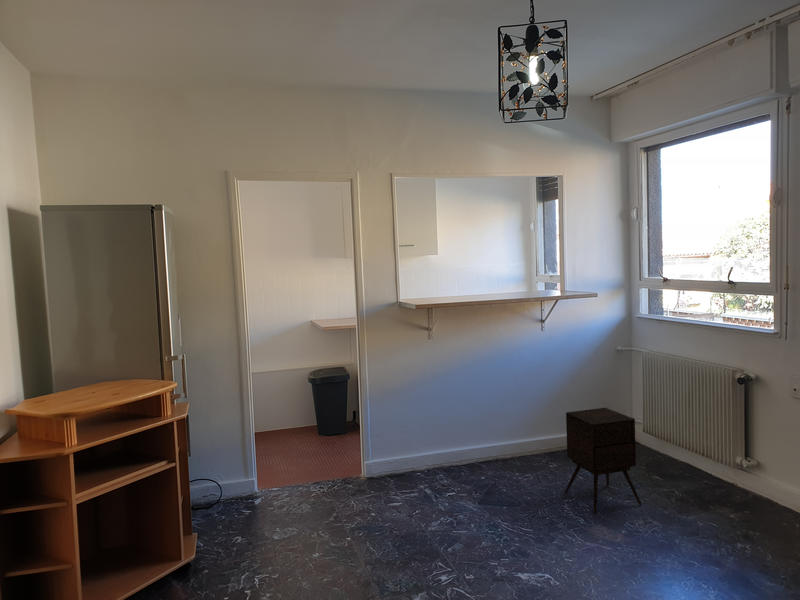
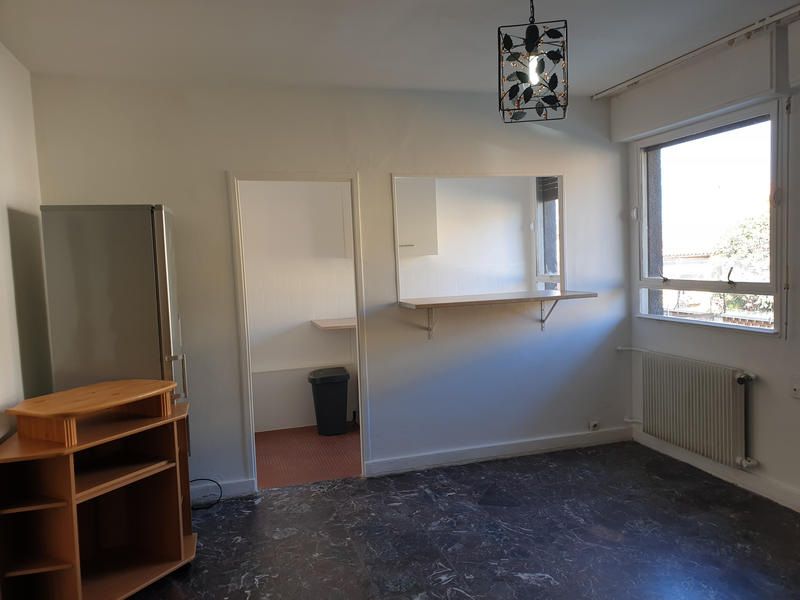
- side table [564,407,643,514]
